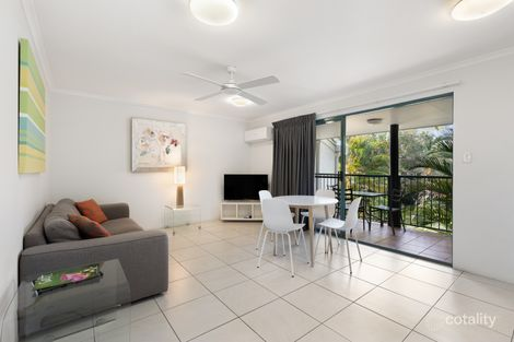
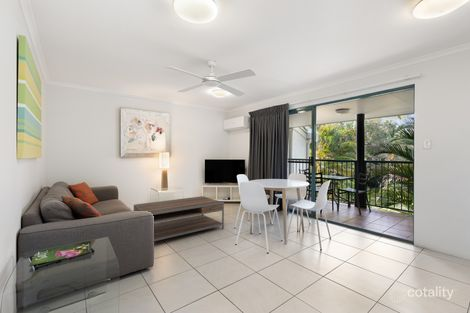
+ coffee table [133,195,225,242]
